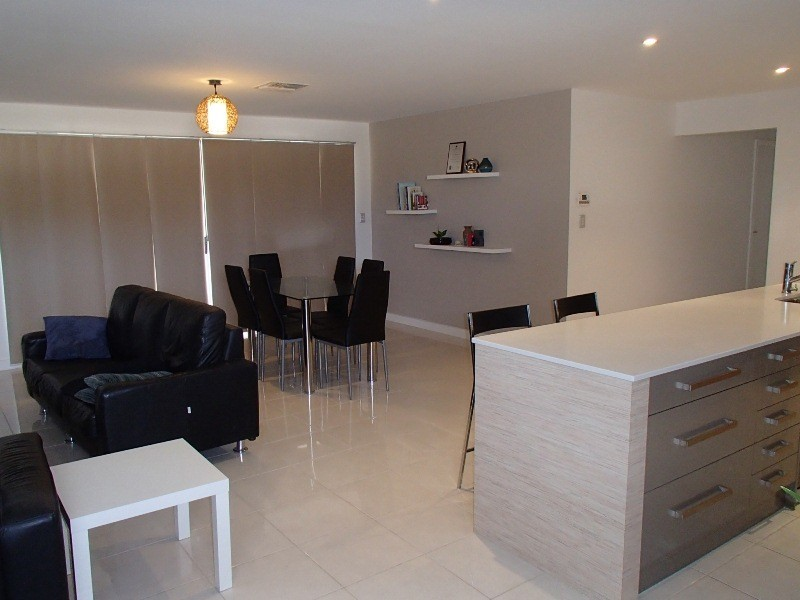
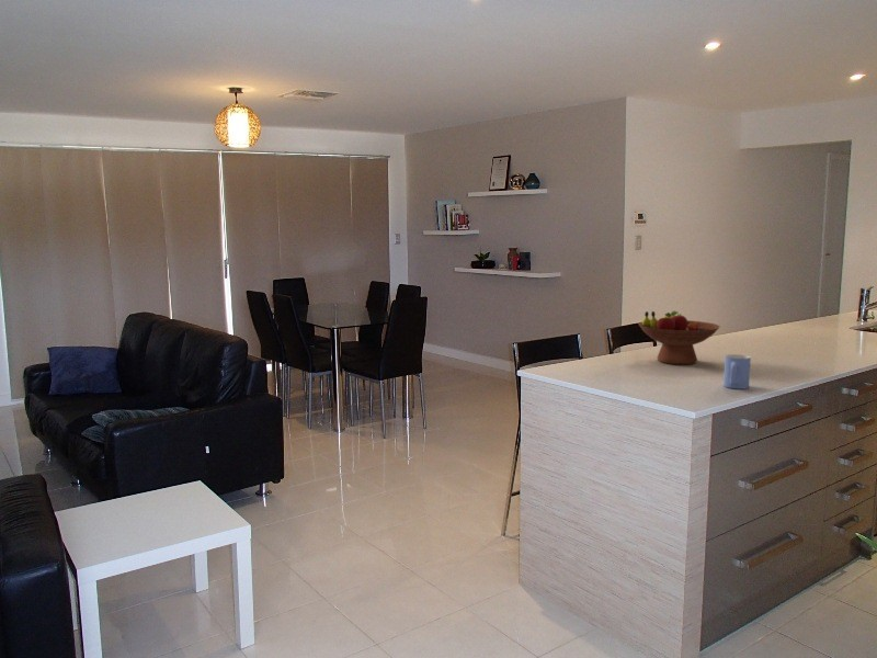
+ fruit bowl [637,310,721,365]
+ mug [722,353,752,389]
